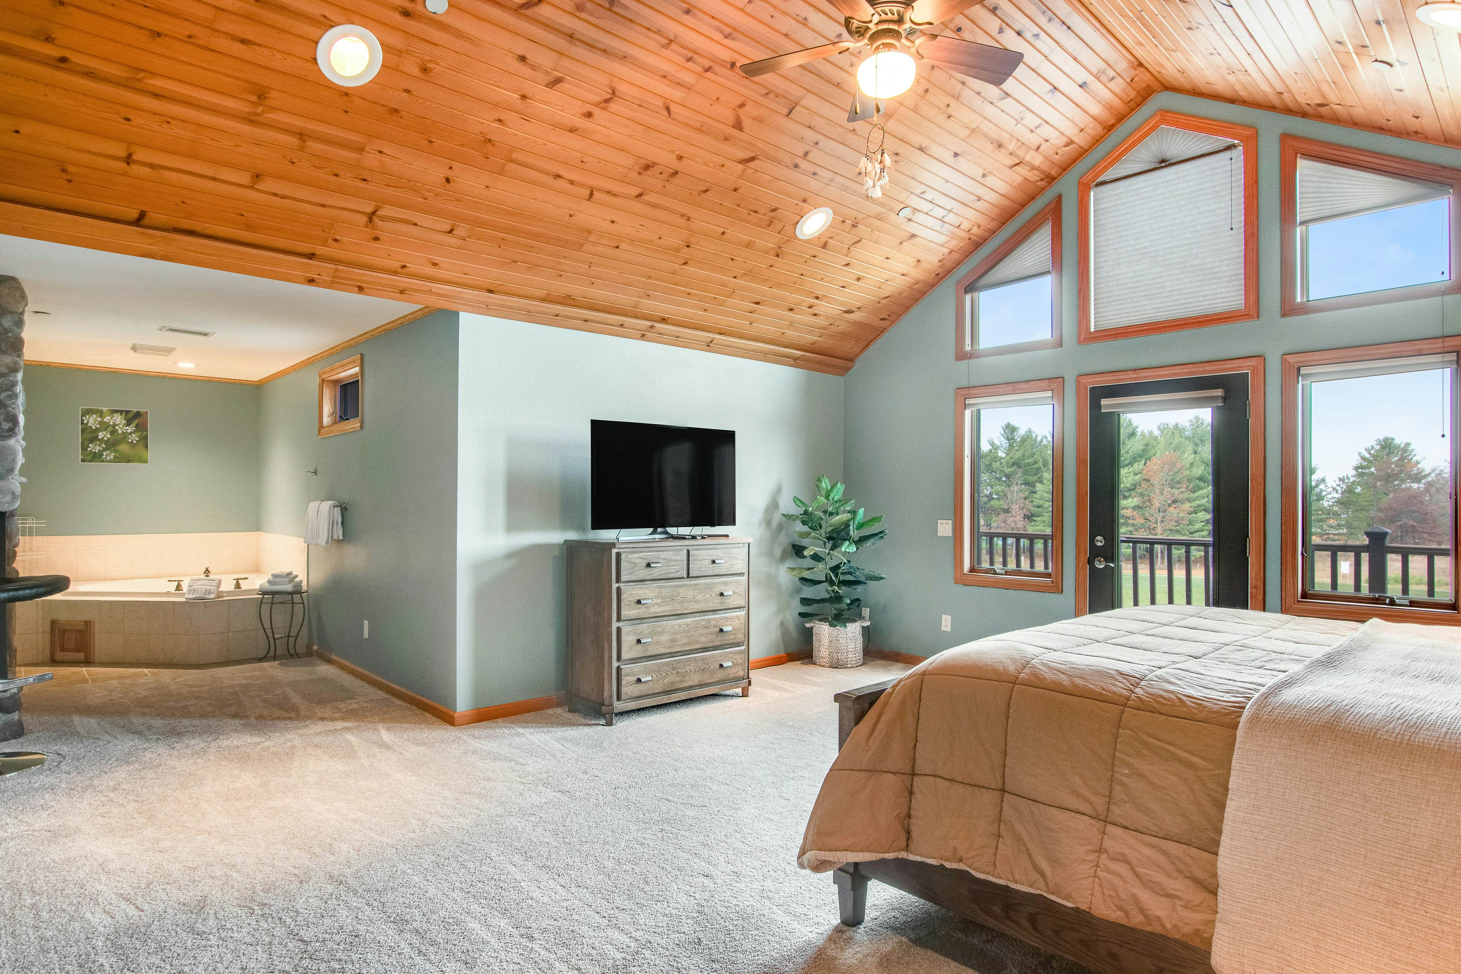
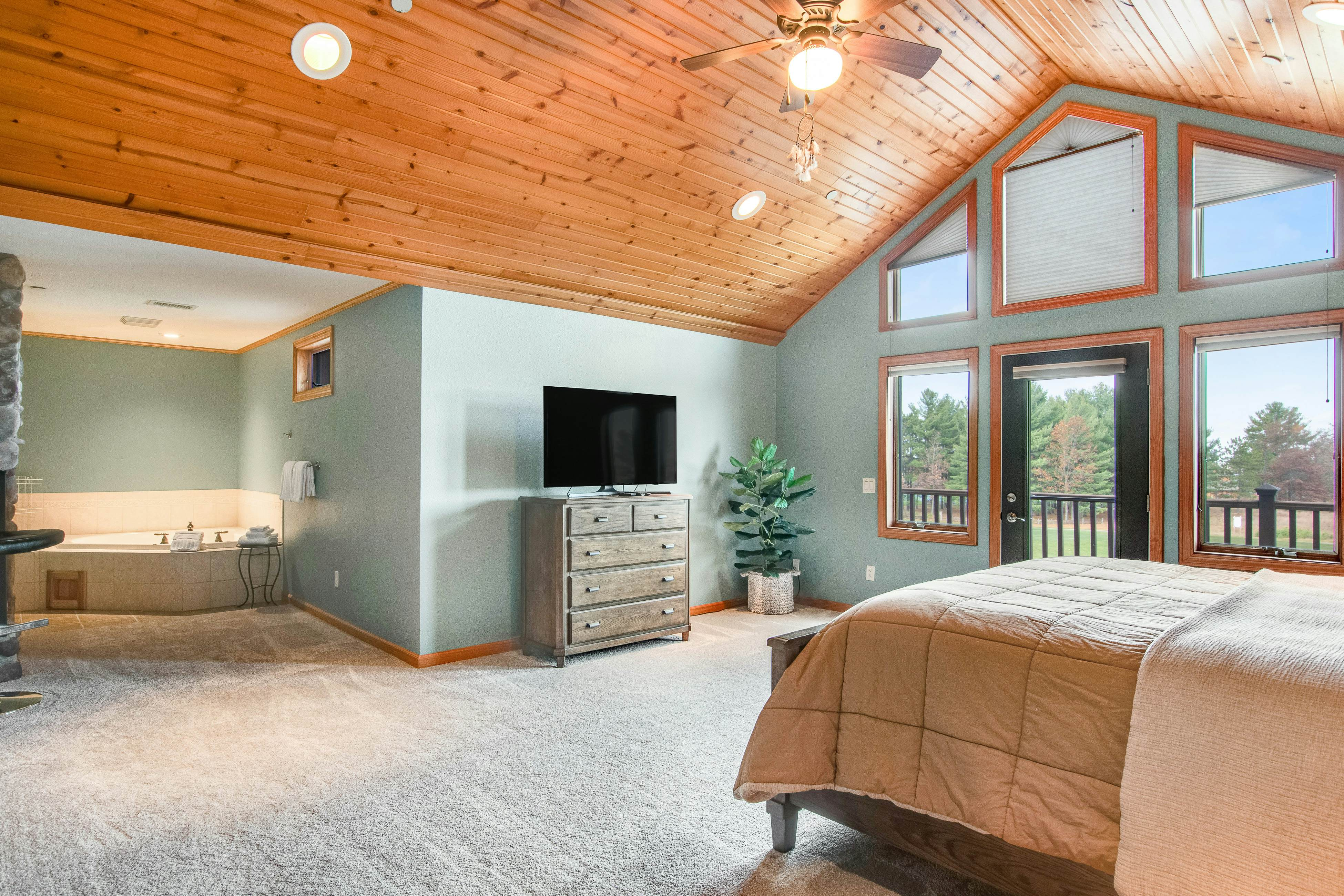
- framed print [79,407,149,464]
